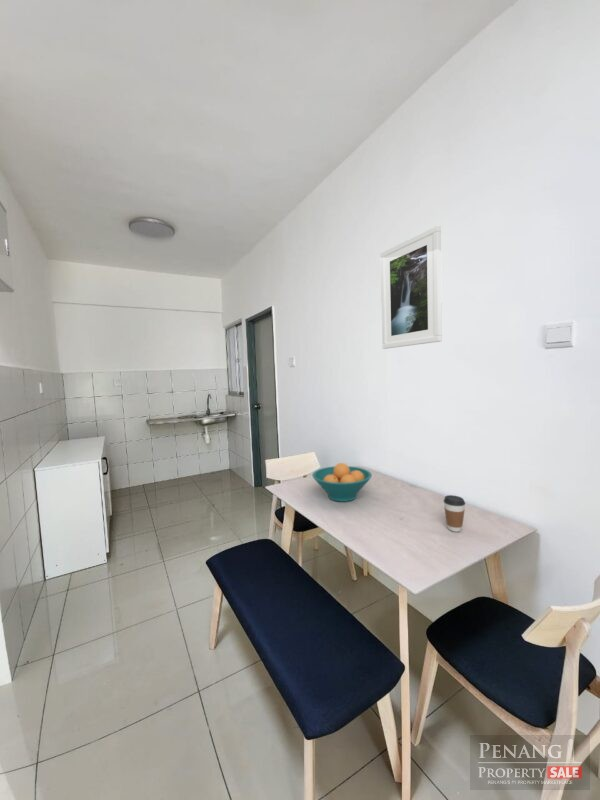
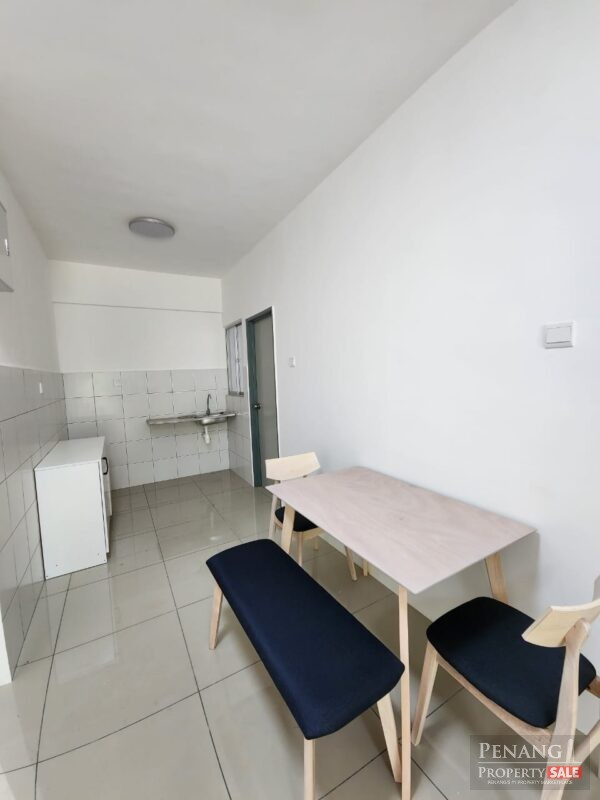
- fruit bowl [311,462,373,503]
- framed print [379,224,443,350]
- coffee cup [443,494,466,533]
